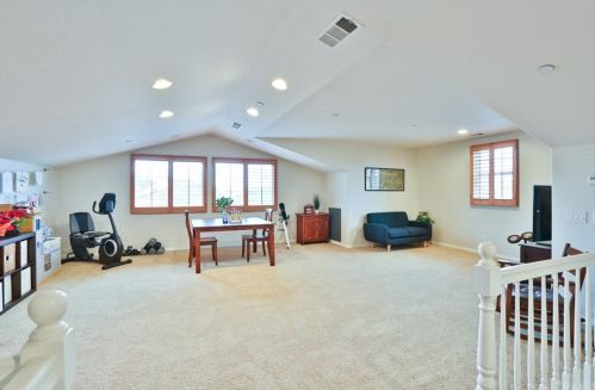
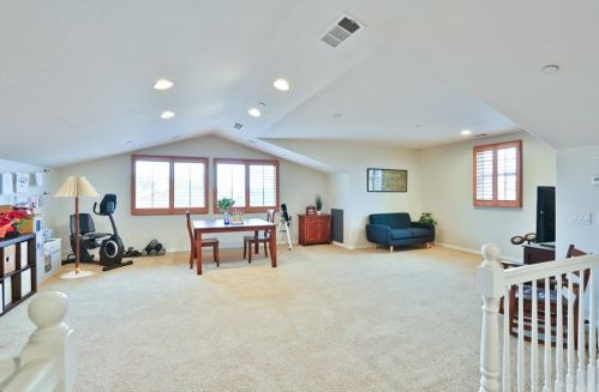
+ floor lamp [52,175,101,281]
